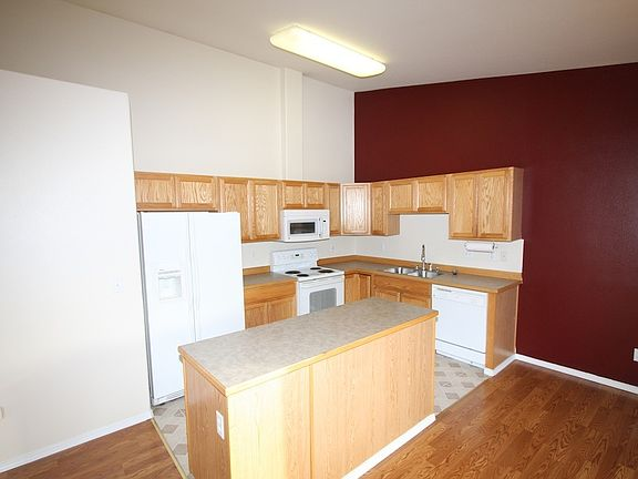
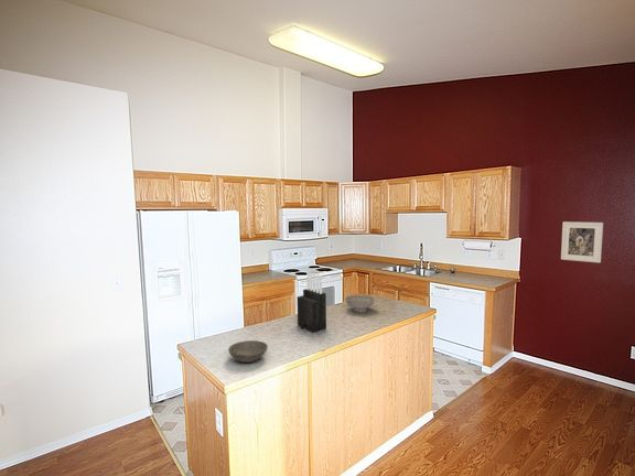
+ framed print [560,220,604,263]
+ decorative bowl [344,293,376,313]
+ soup bowl [227,339,269,364]
+ knife block [297,271,327,334]
